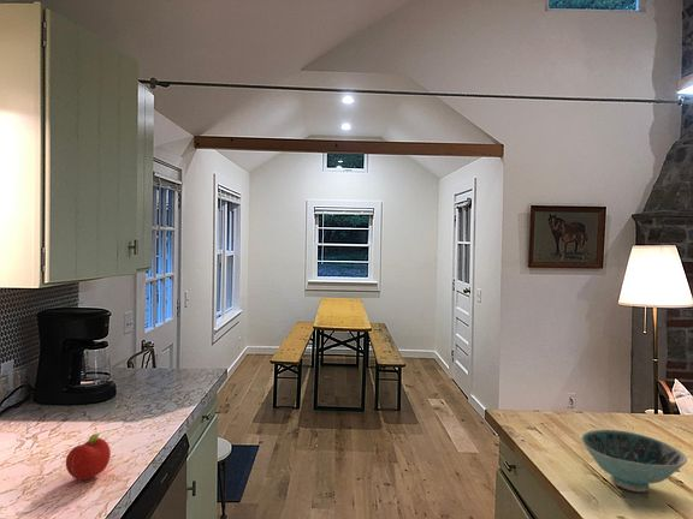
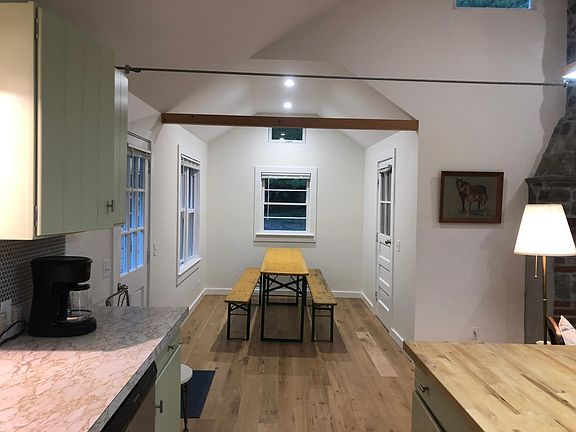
- bowl [580,429,688,493]
- fruit [65,432,112,482]
